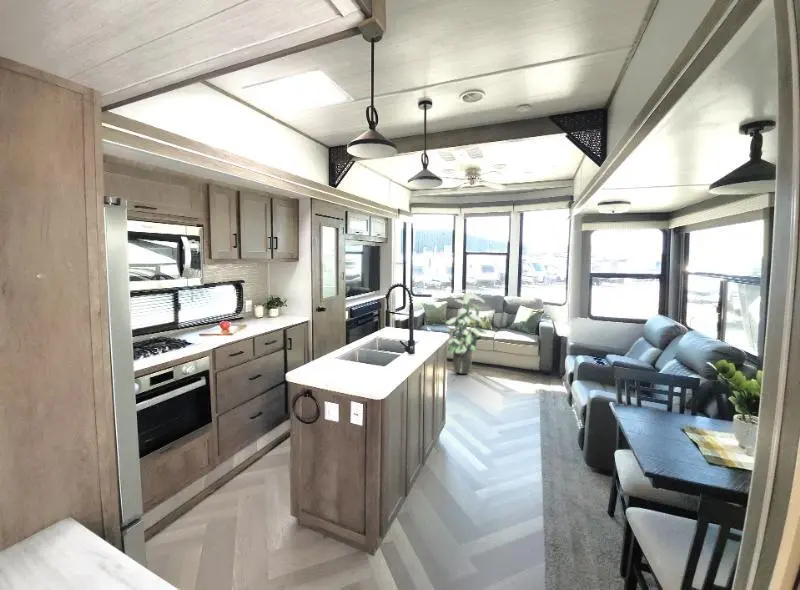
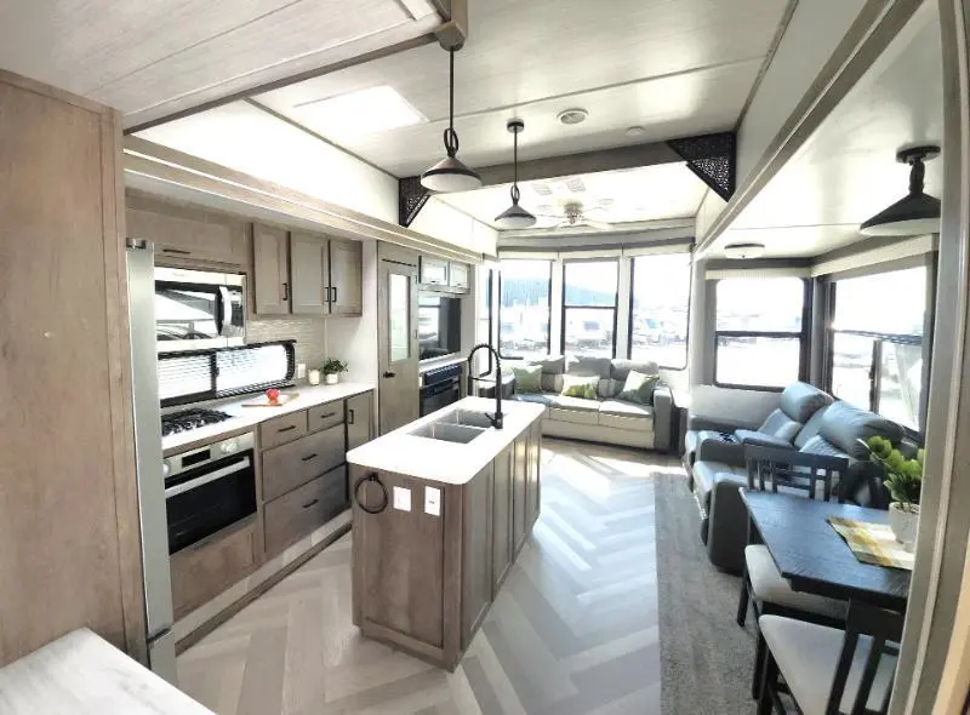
- indoor plant [441,288,487,375]
